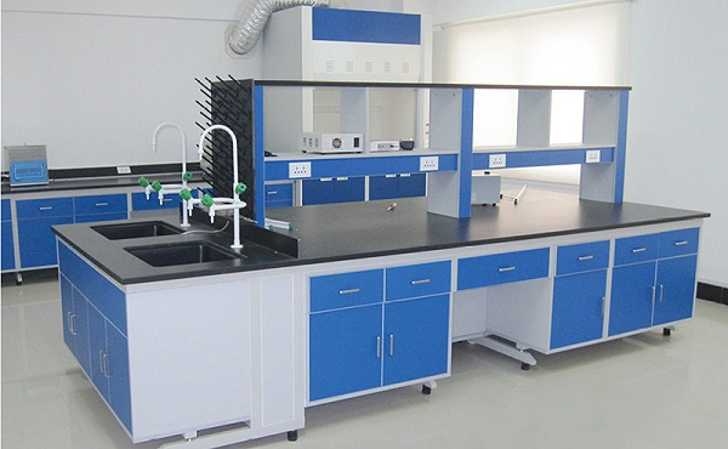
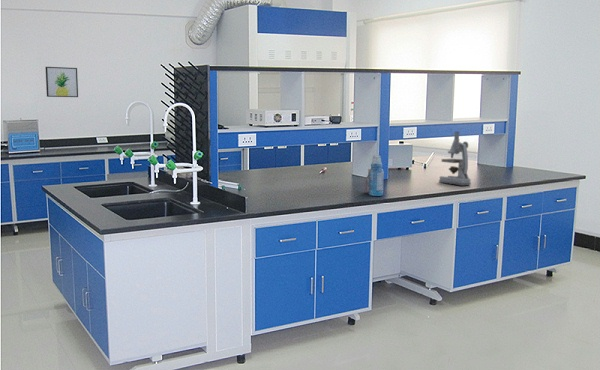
+ microscope [438,131,472,186]
+ wall art [45,66,79,98]
+ bottle [364,155,385,197]
